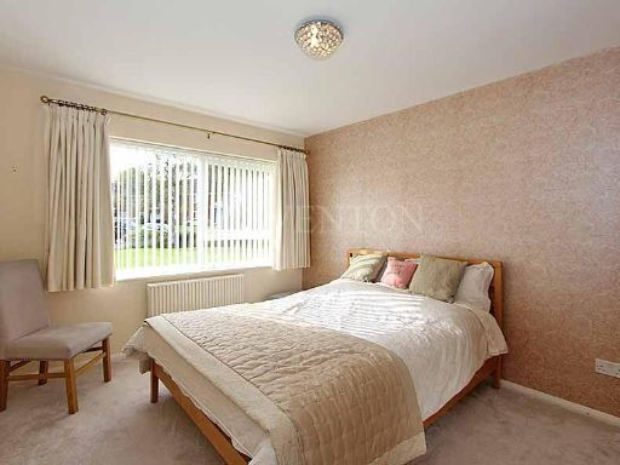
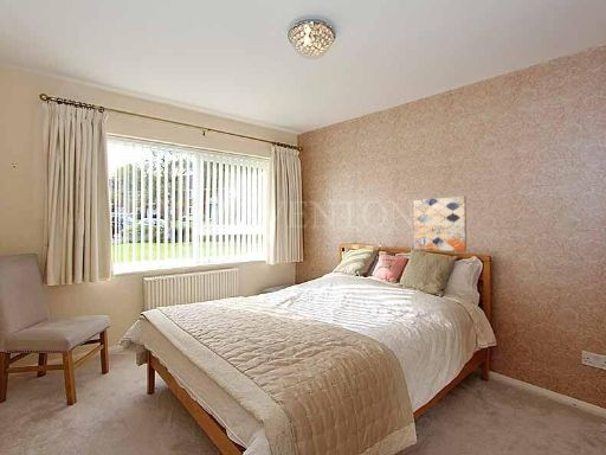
+ wall art [412,196,468,252]
